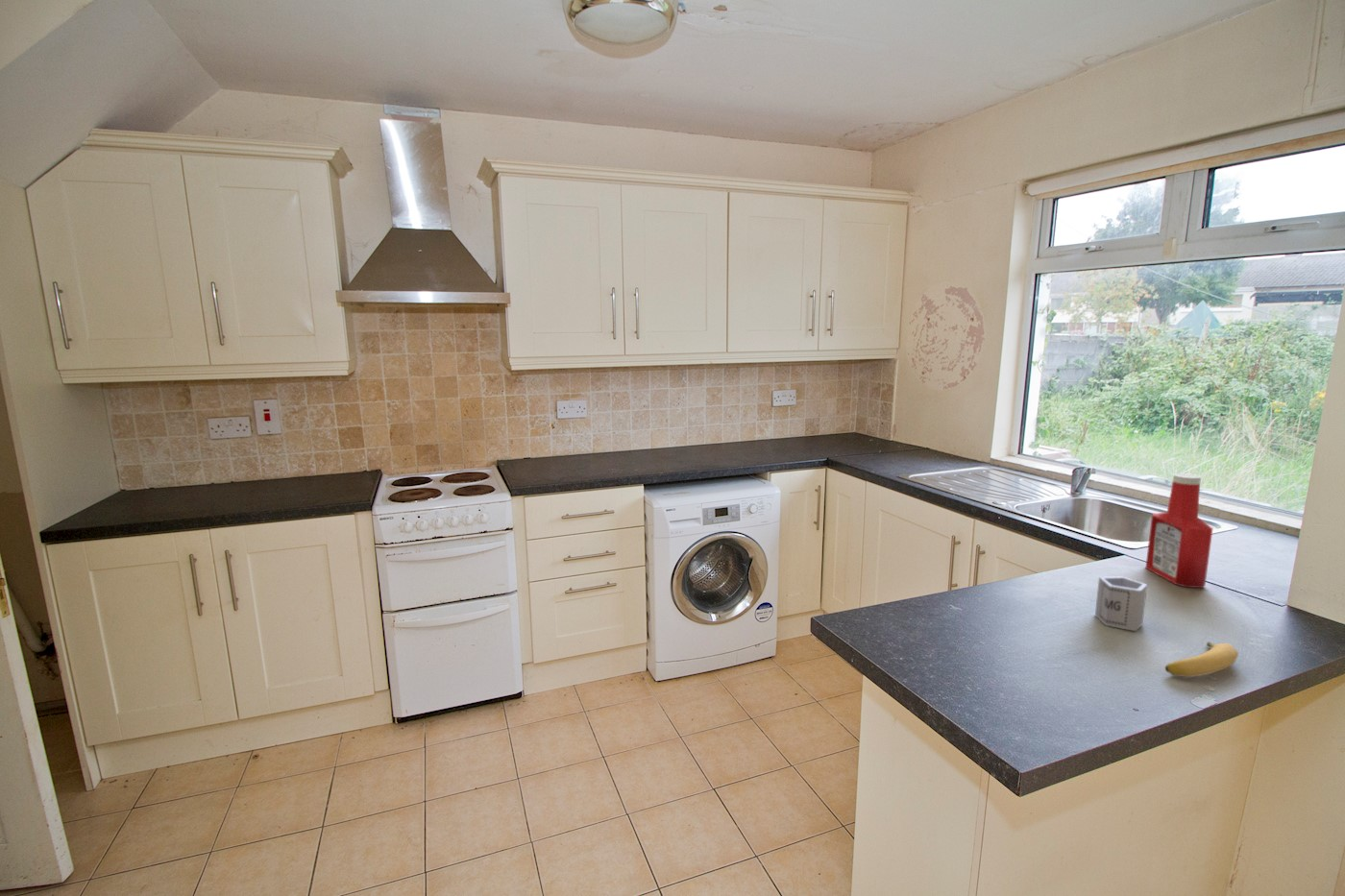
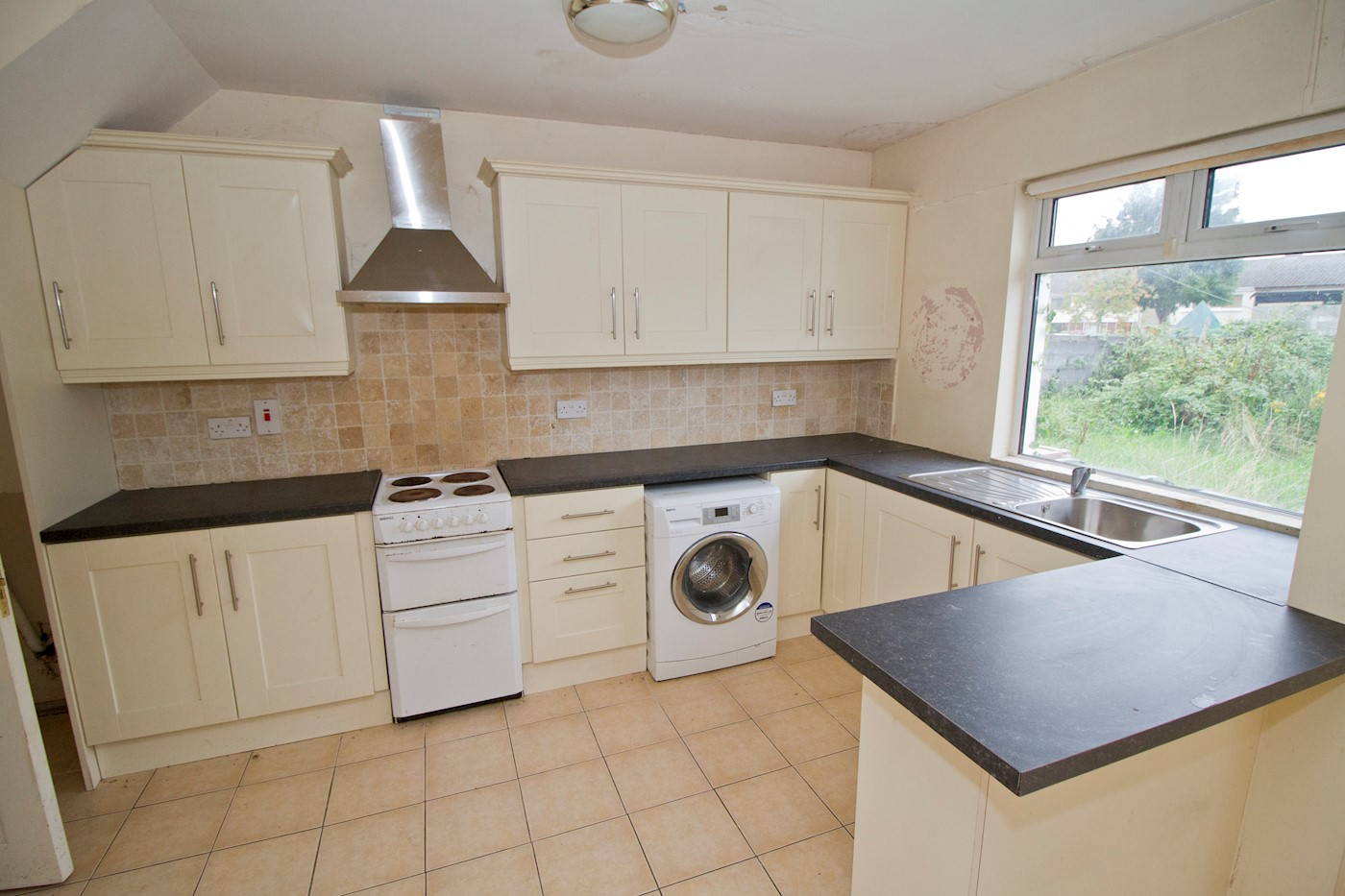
- soap bottle [1144,472,1214,589]
- cup [1094,575,1148,632]
- banana [1164,642,1239,678]
